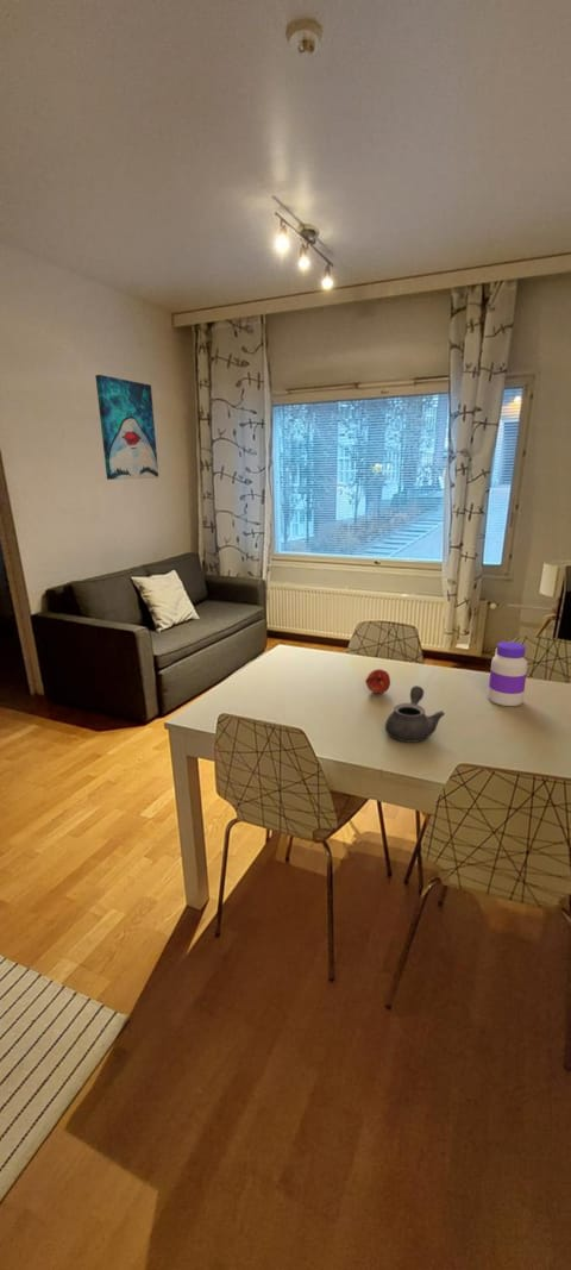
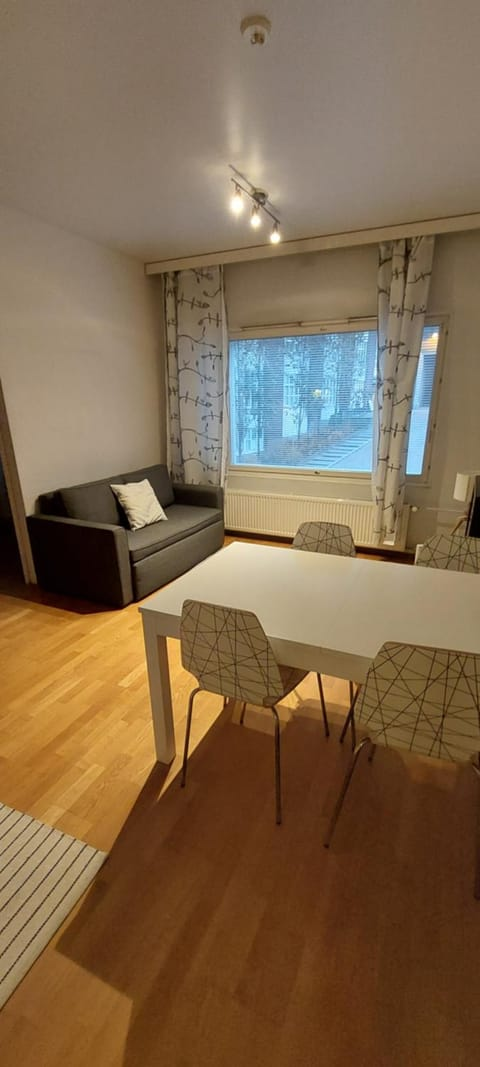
- wall art [94,374,159,481]
- fruit [364,668,391,695]
- teapot [384,684,446,744]
- jar [487,640,528,707]
